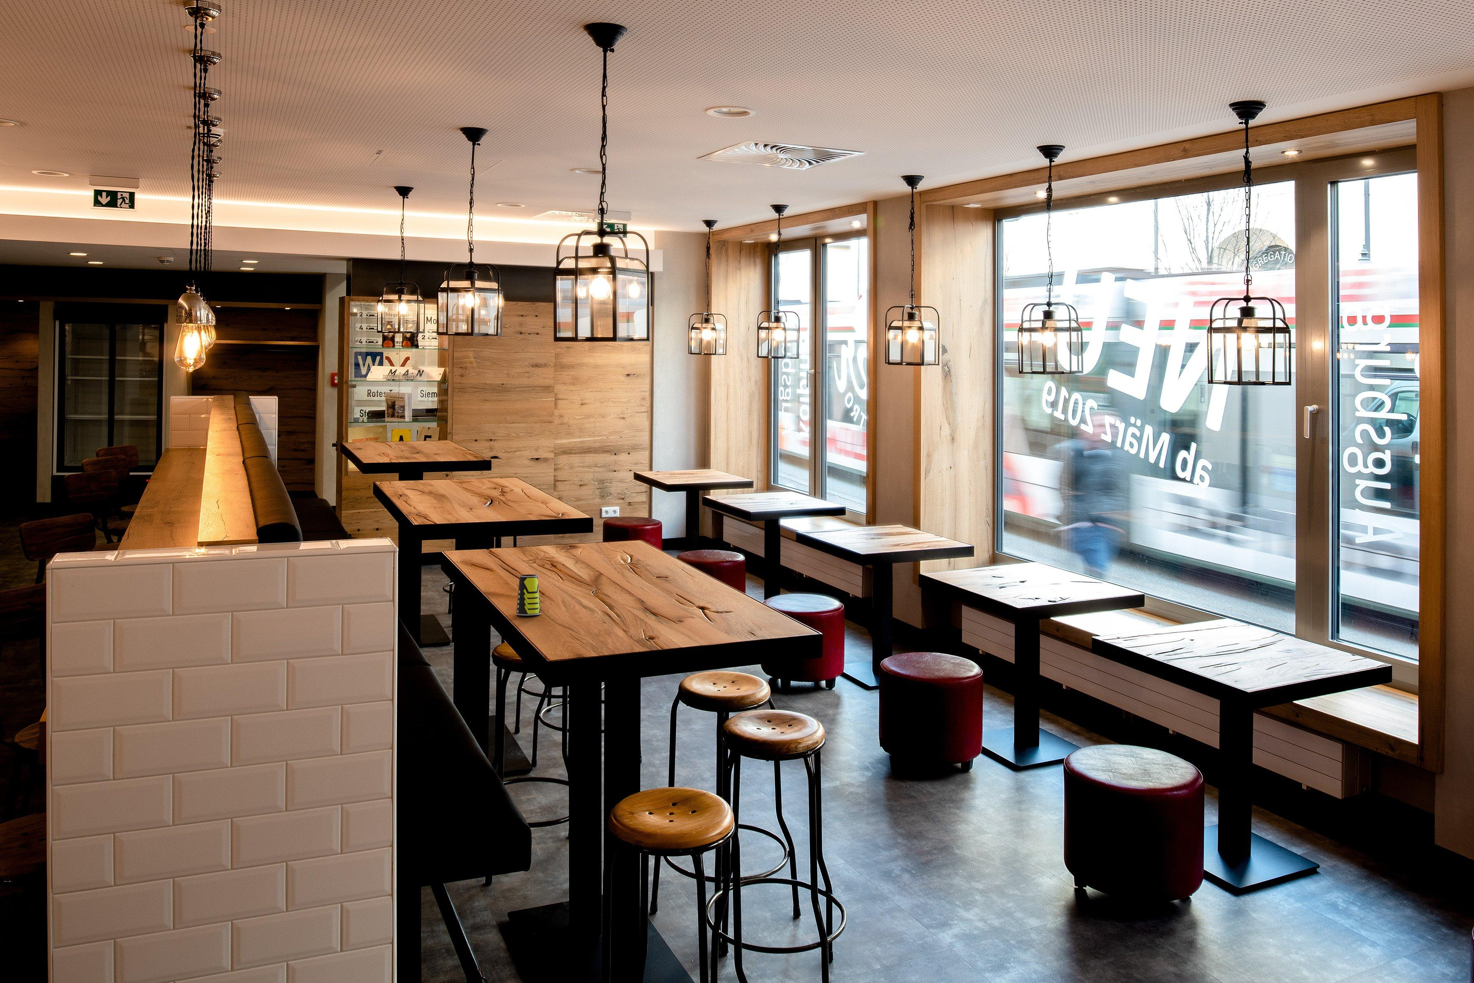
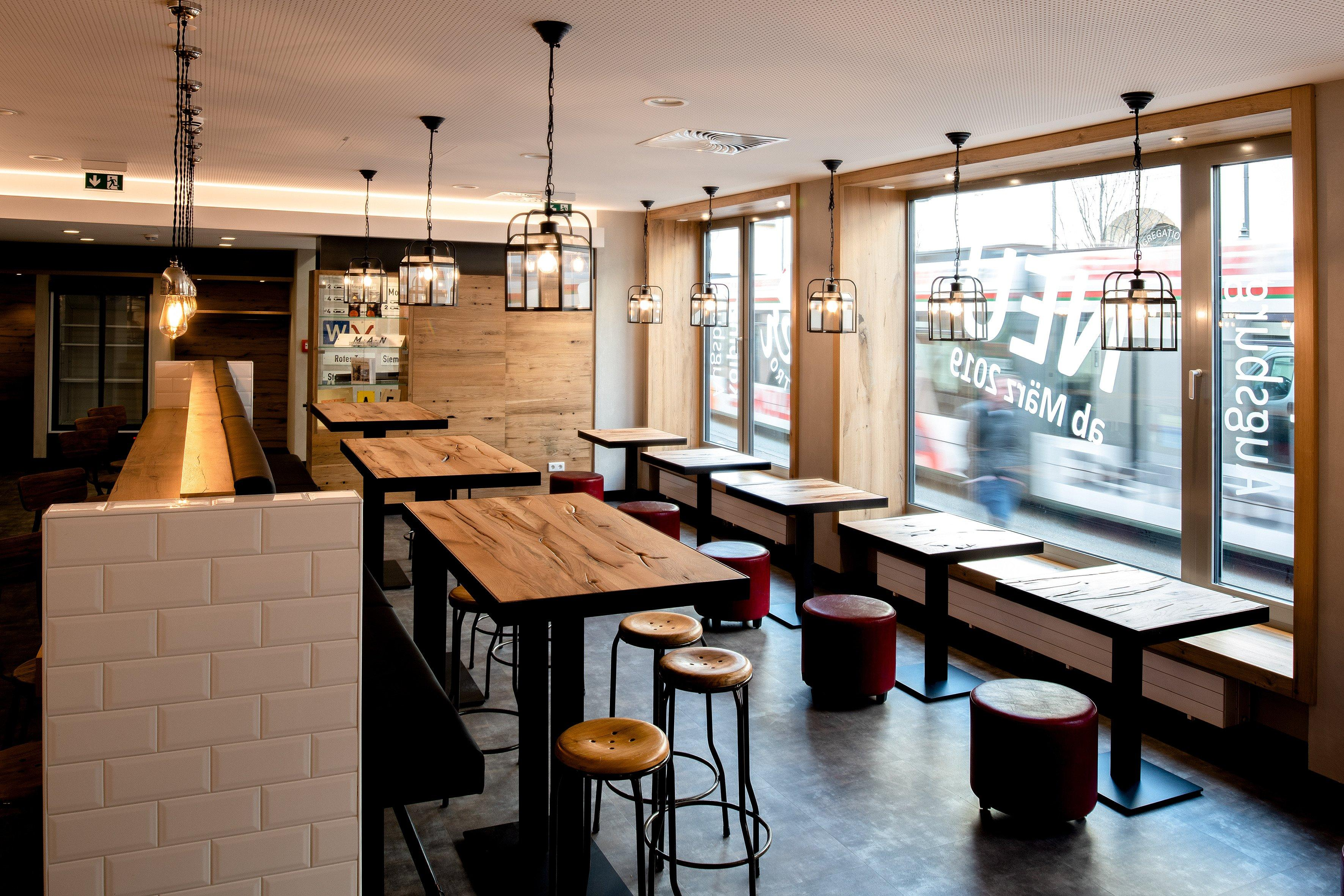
- cup [515,574,542,615]
